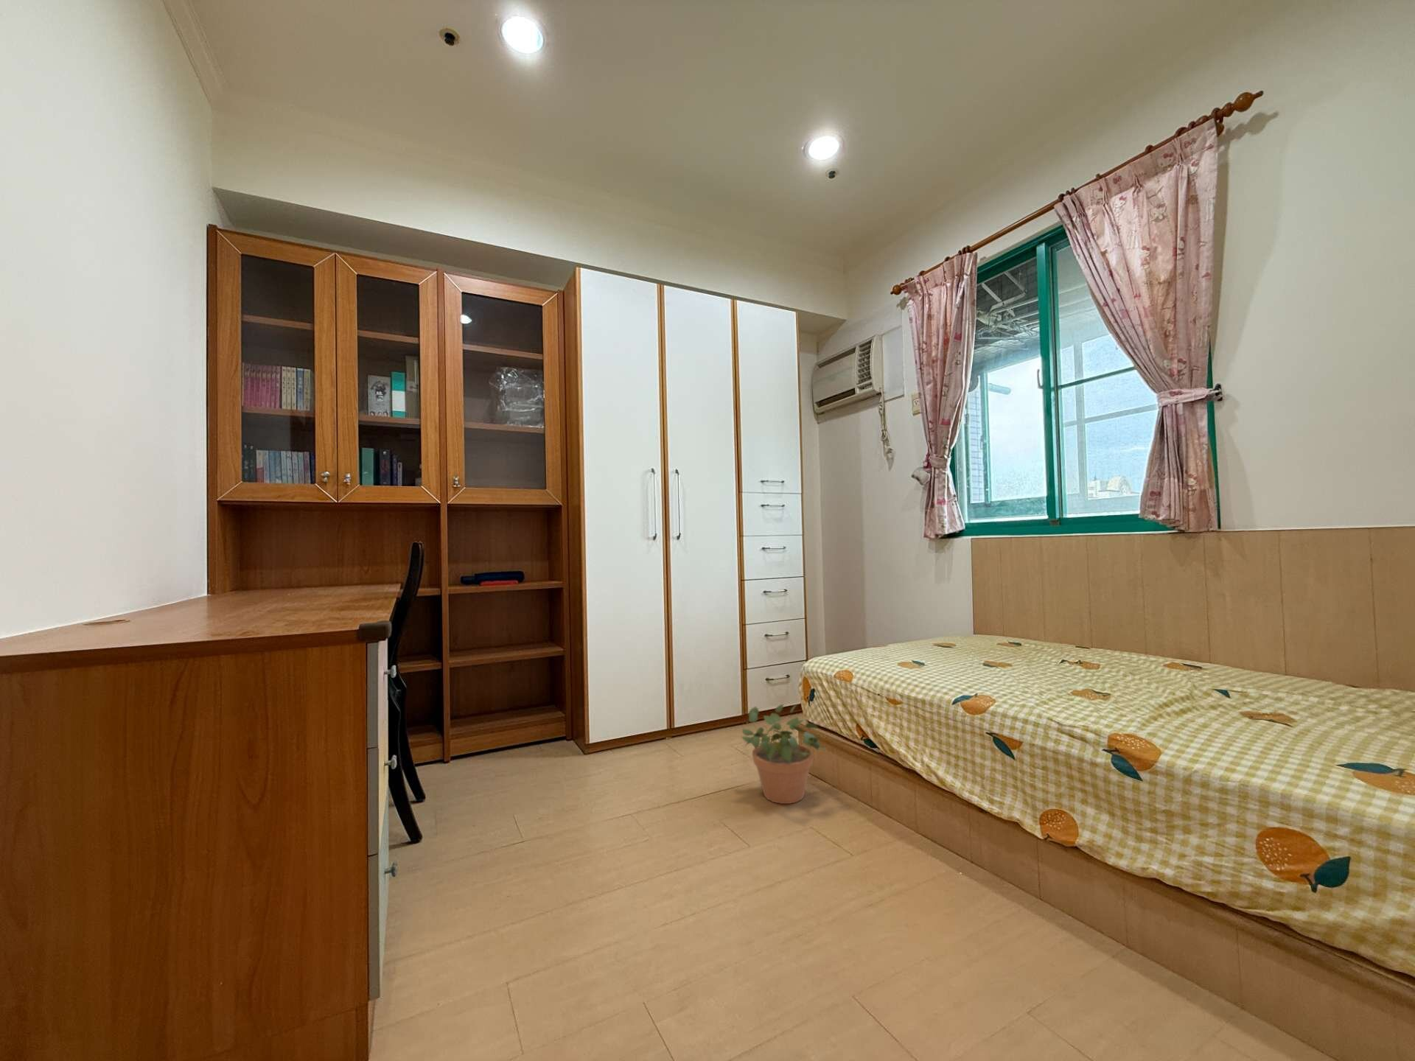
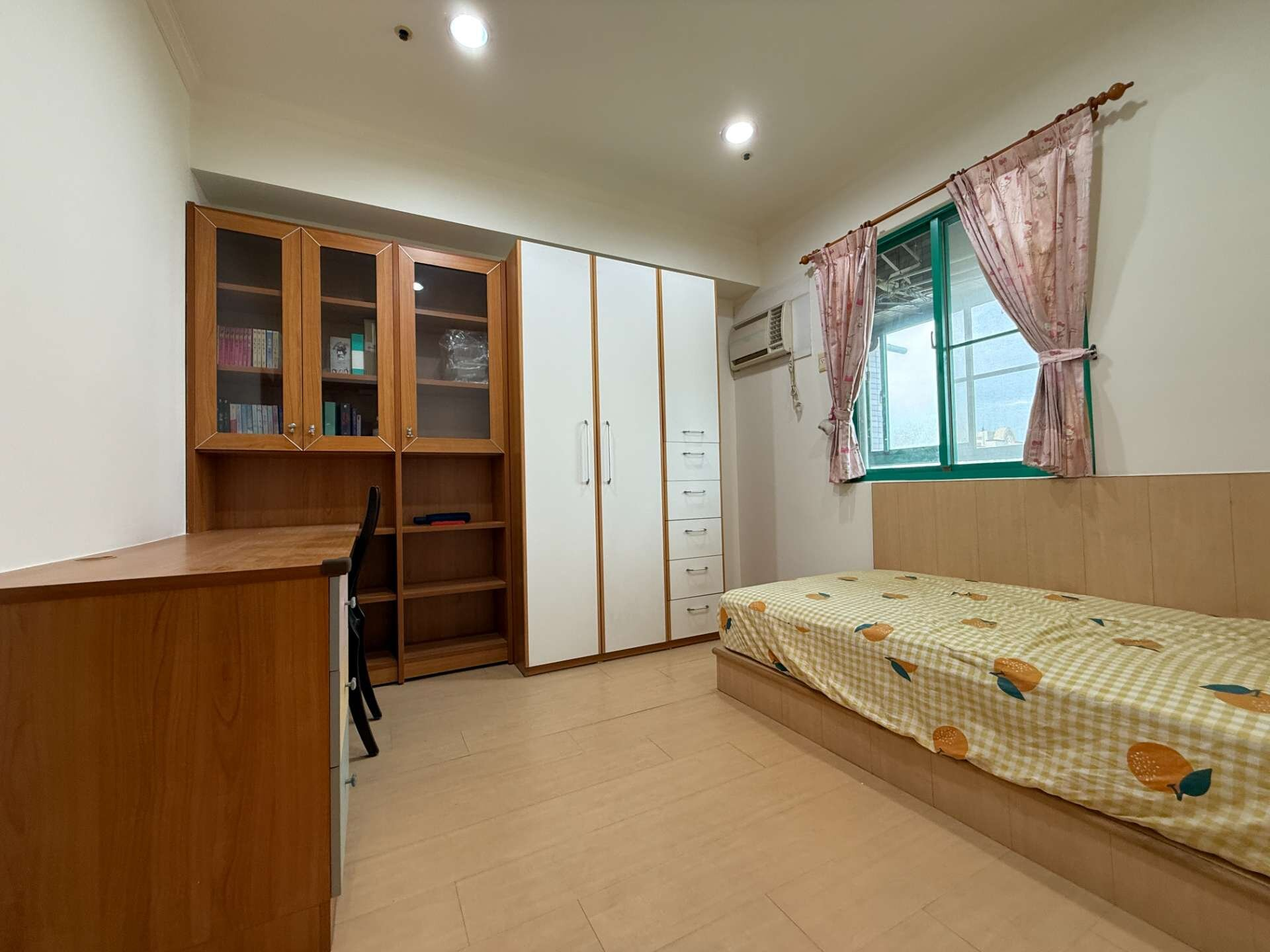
- potted plant [741,703,827,805]
